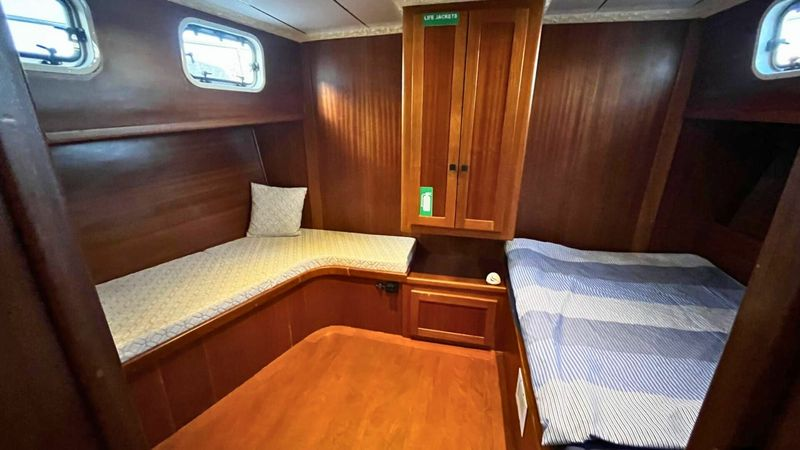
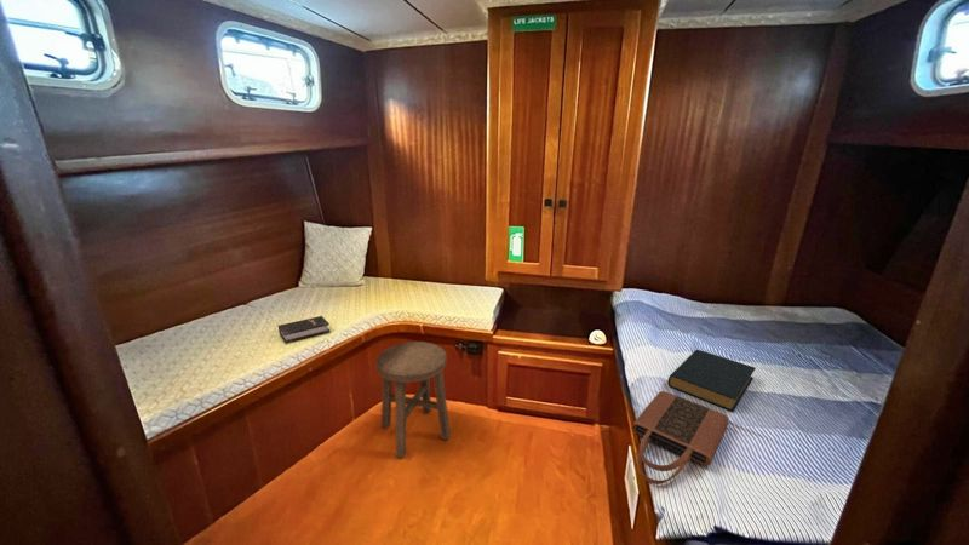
+ hardback book [277,315,331,344]
+ tote bag [631,390,730,486]
+ hardback book [667,349,757,413]
+ stool [375,340,452,459]
